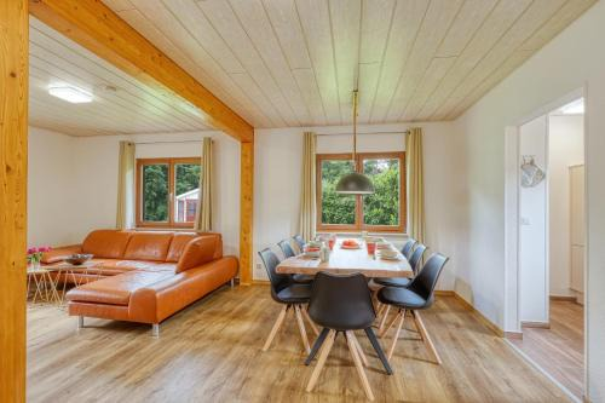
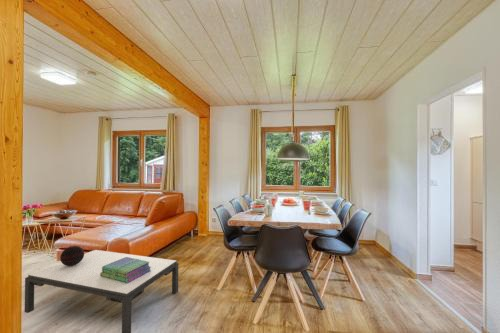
+ stack of books [100,257,151,283]
+ decorative orb [59,245,85,266]
+ coffee table [24,249,179,333]
